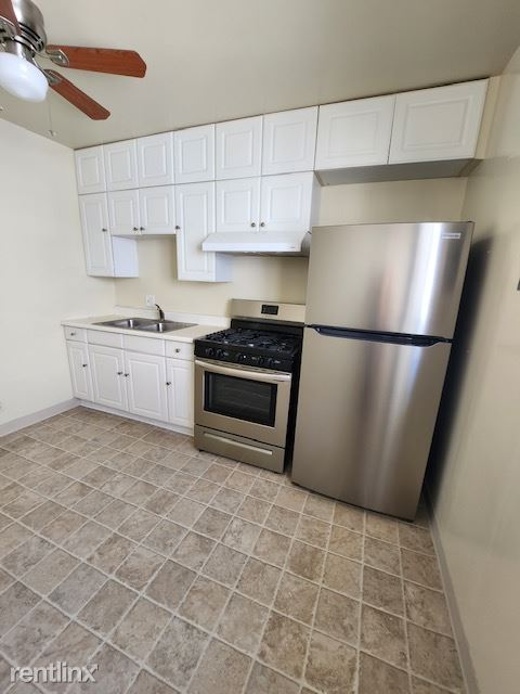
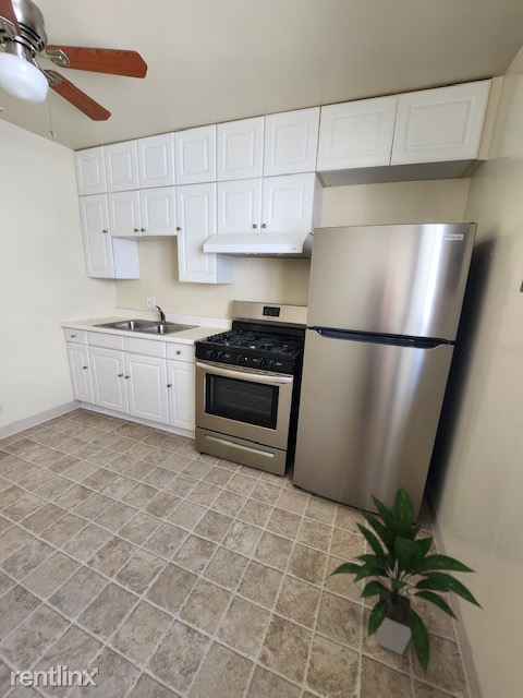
+ indoor plant [328,484,485,678]
